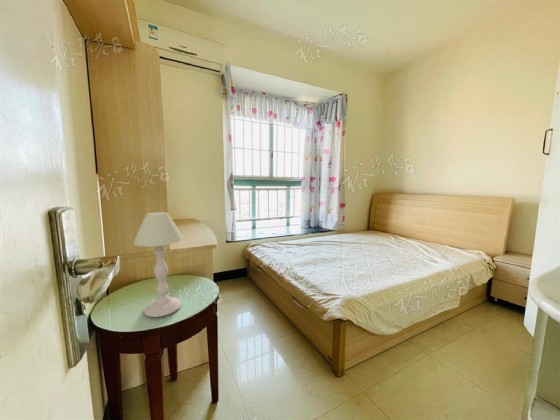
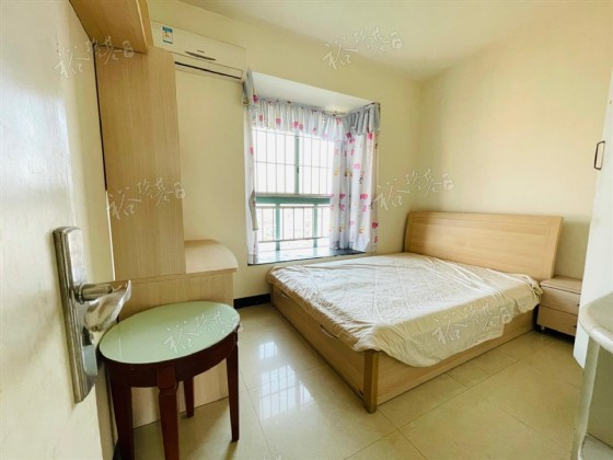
- table lamp [132,211,184,318]
